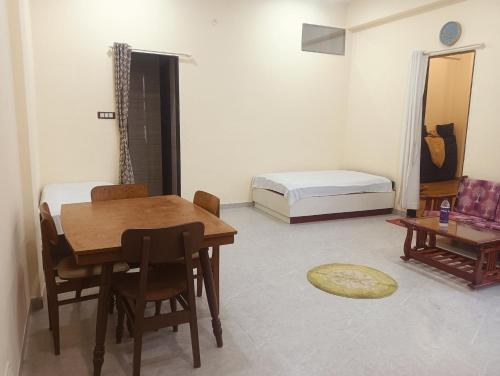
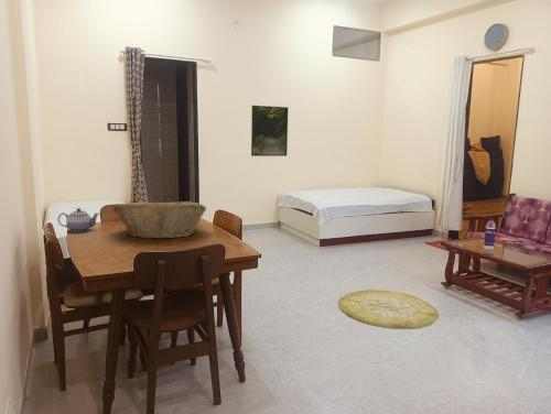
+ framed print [250,105,289,157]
+ teapot [57,207,100,233]
+ fruit basket [111,199,207,240]
